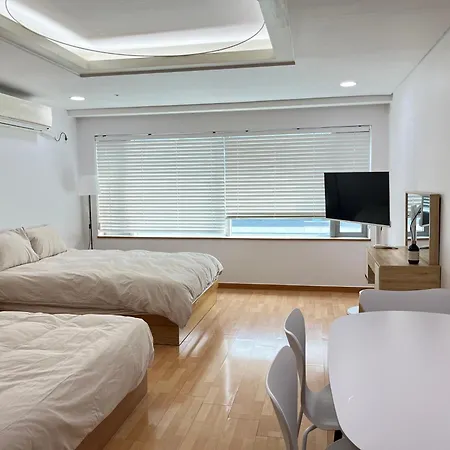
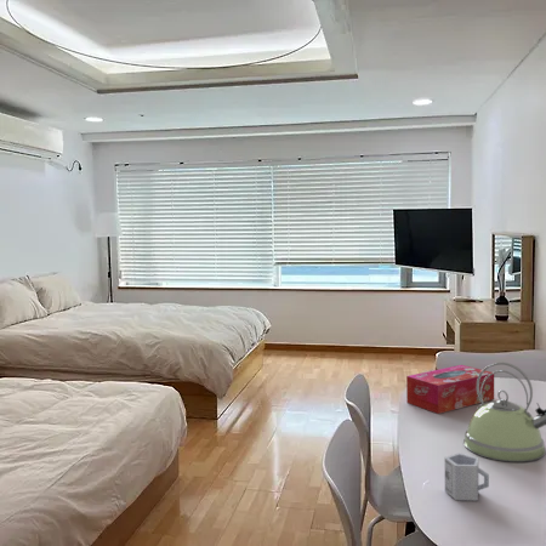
+ kettle [462,362,546,463]
+ tissue box [405,364,495,415]
+ cup [444,451,490,502]
